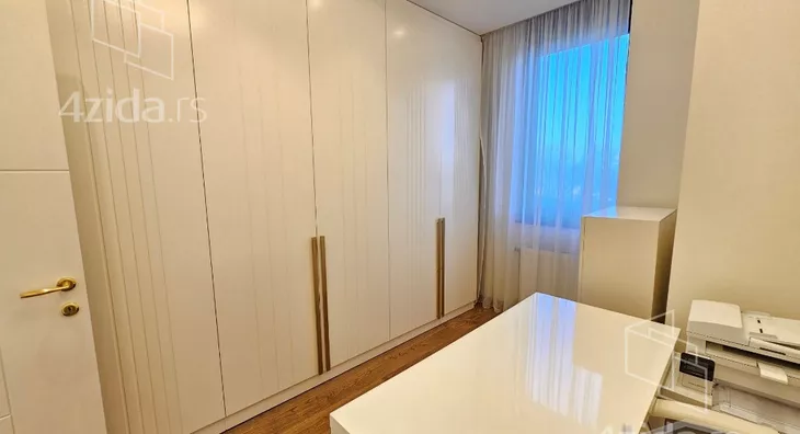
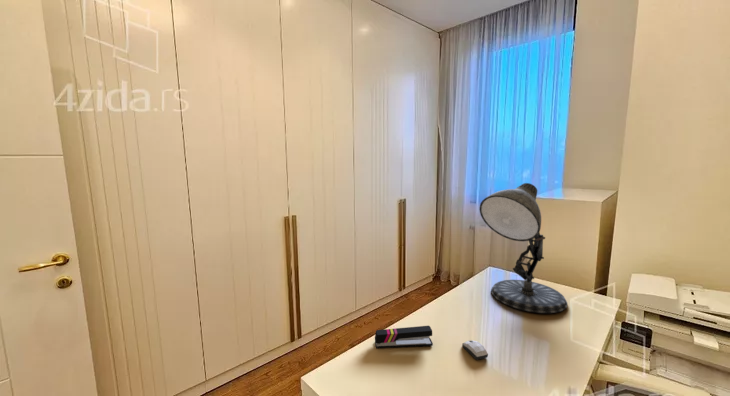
+ desk lamp [478,182,569,314]
+ computer mouse [461,340,489,361]
+ stapler [374,325,434,349]
